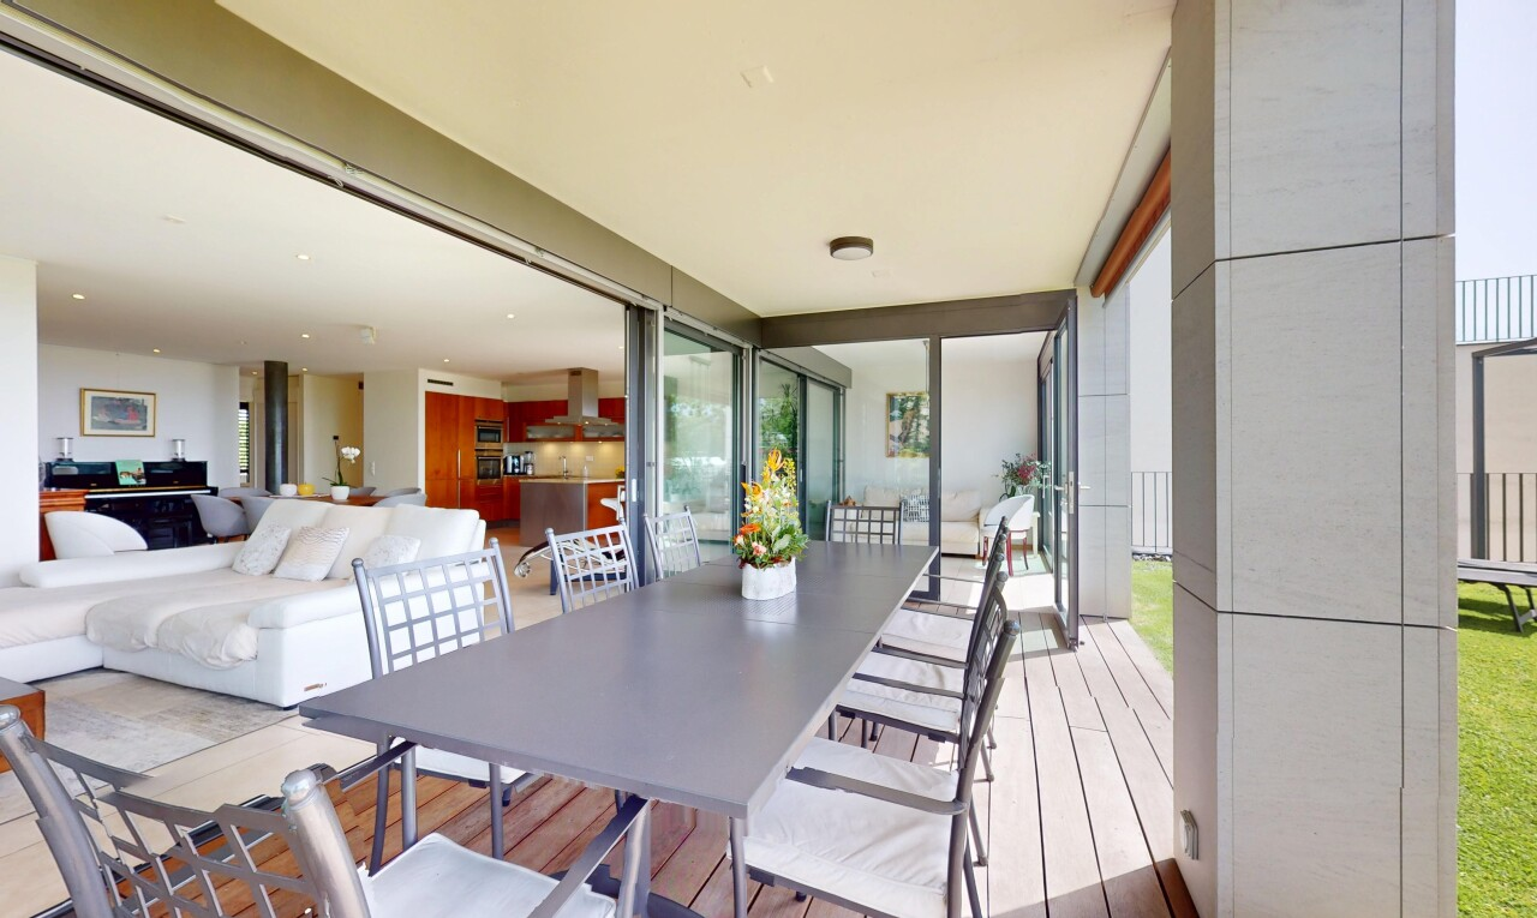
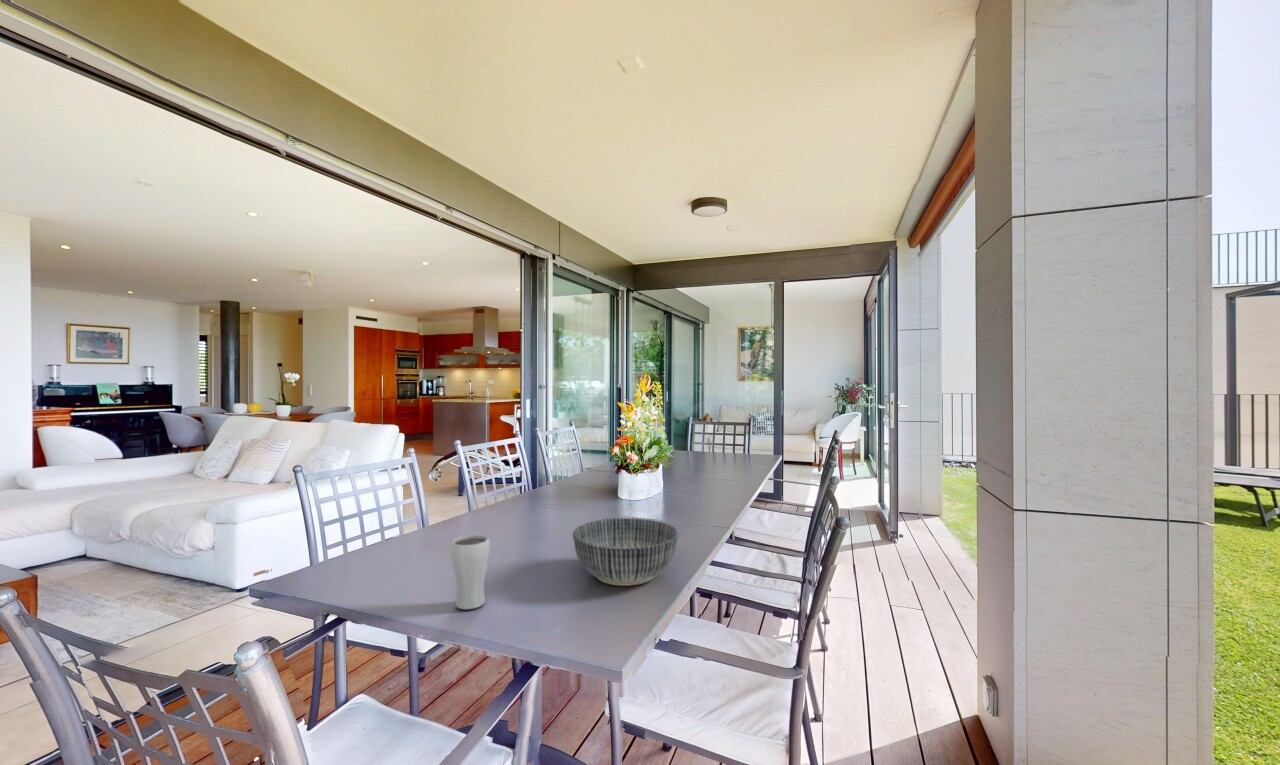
+ bowl [572,517,679,587]
+ drinking glass [450,534,491,610]
